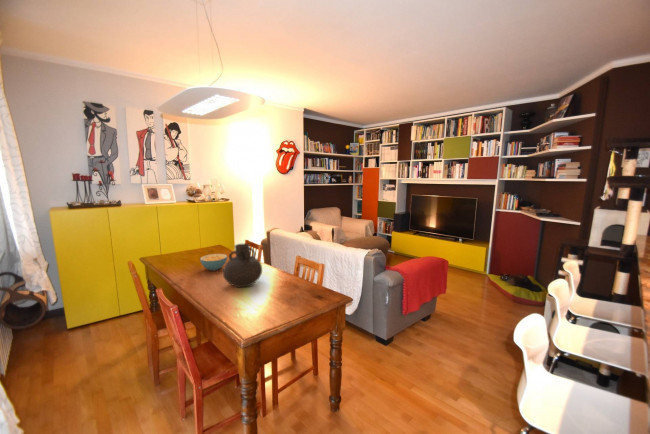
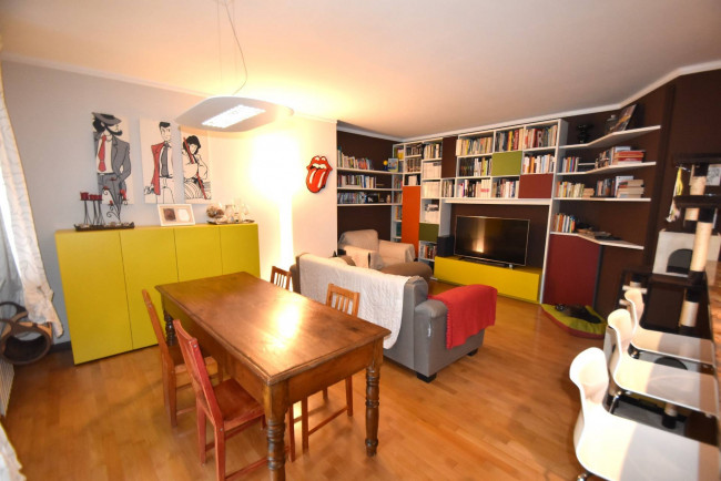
- cereal bowl [199,253,228,271]
- vase [222,243,263,288]
